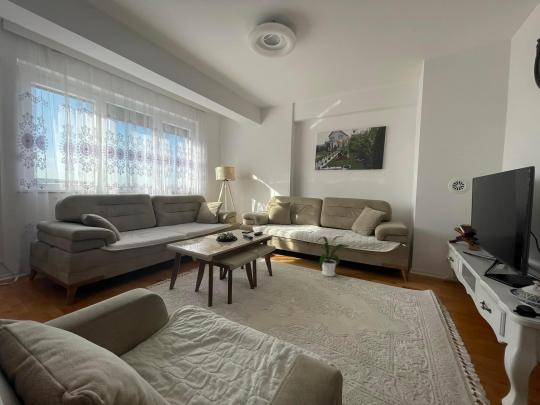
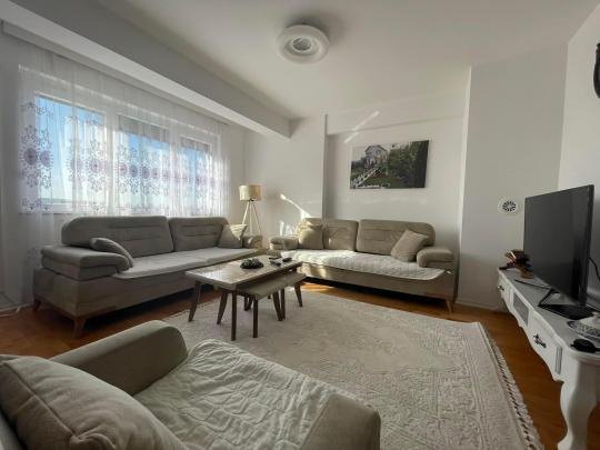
- house plant [317,235,350,277]
